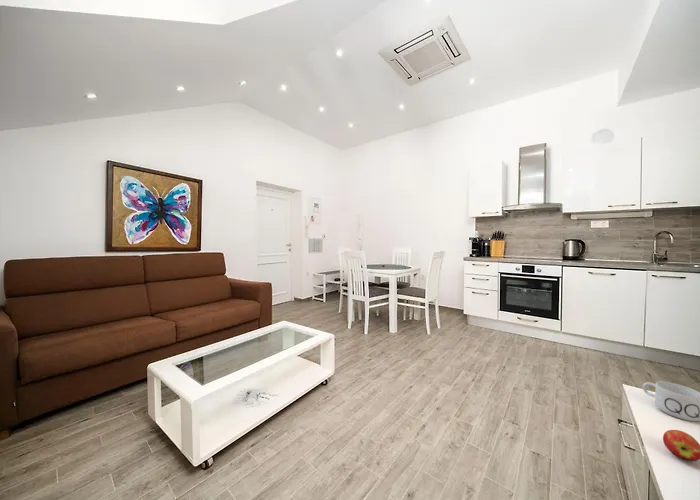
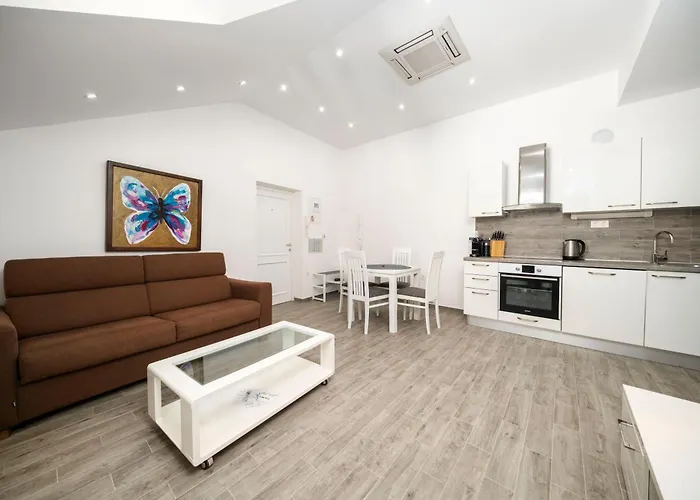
- mug [642,380,700,422]
- apple [662,429,700,462]
